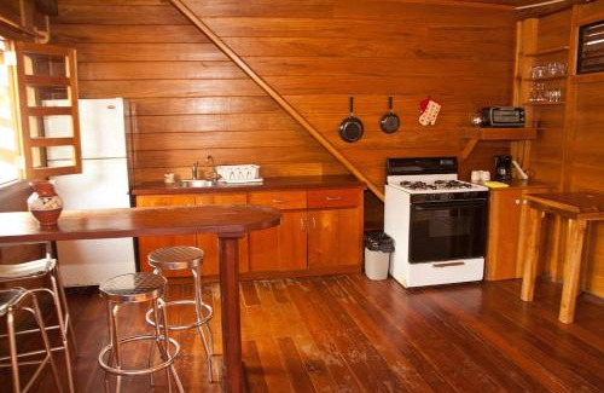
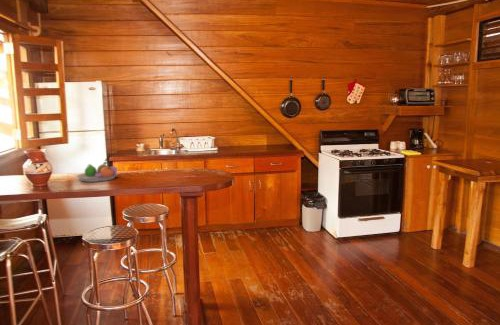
+ fruit bowl [75,161,118,183]
